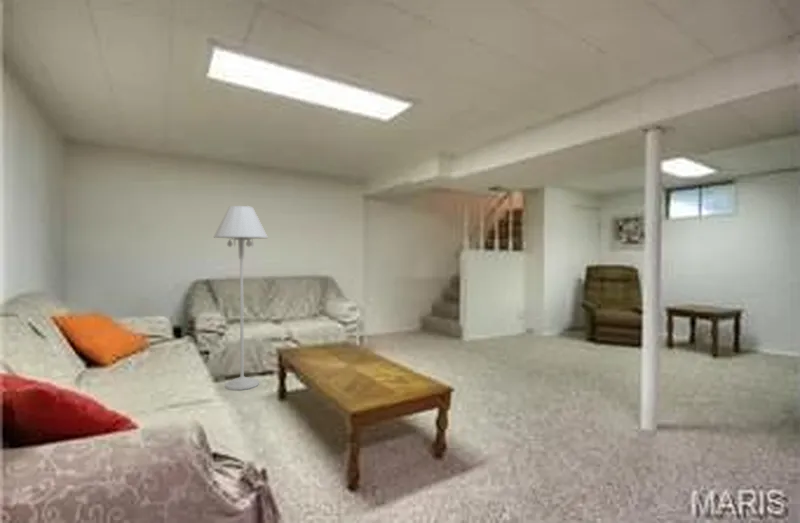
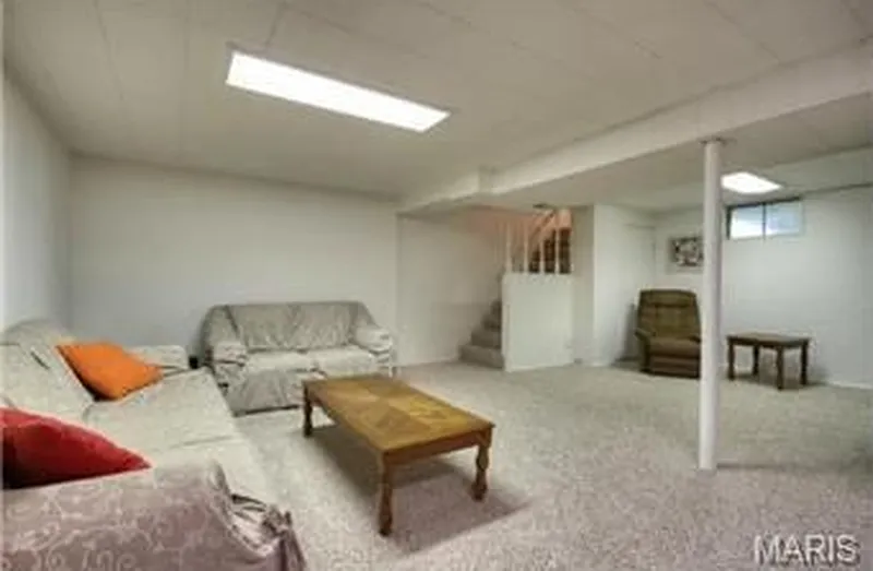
- floor lamp [213,205,269,391]
